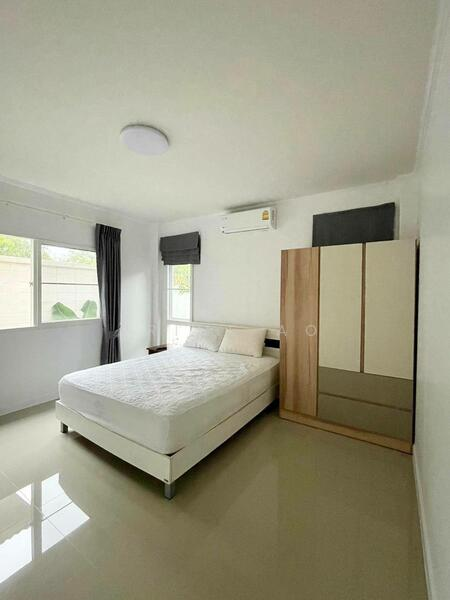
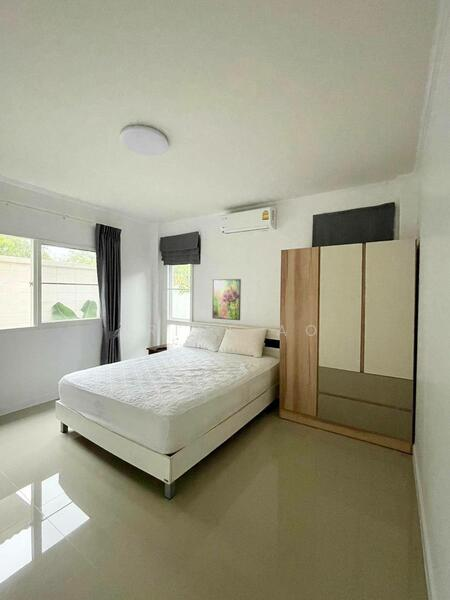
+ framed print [211,278,242,321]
